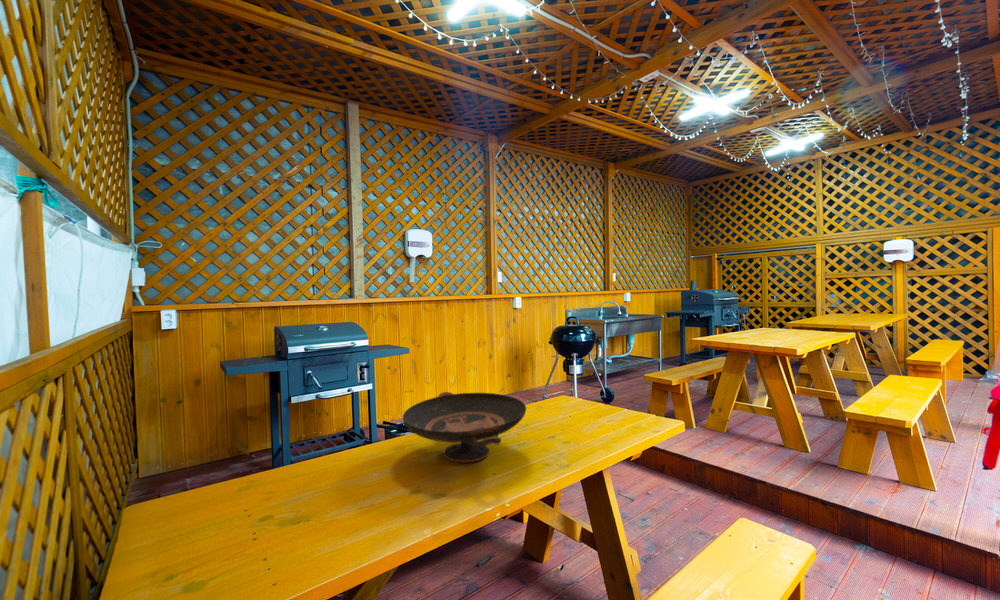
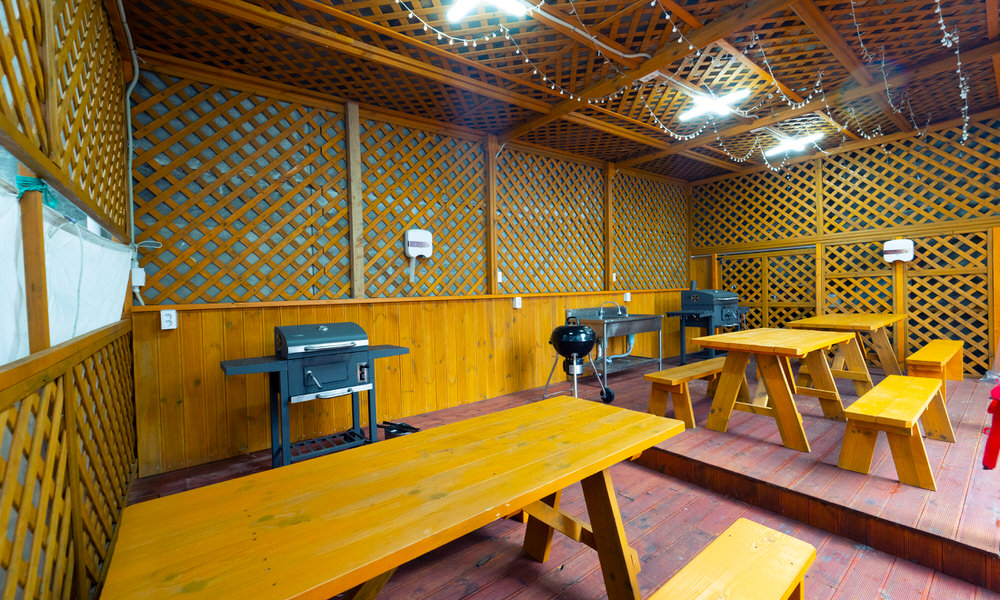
- decorative bowl [402,391,527,463]
